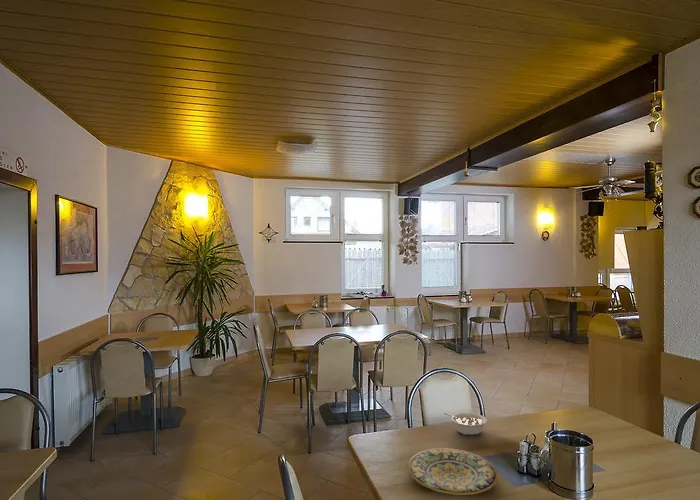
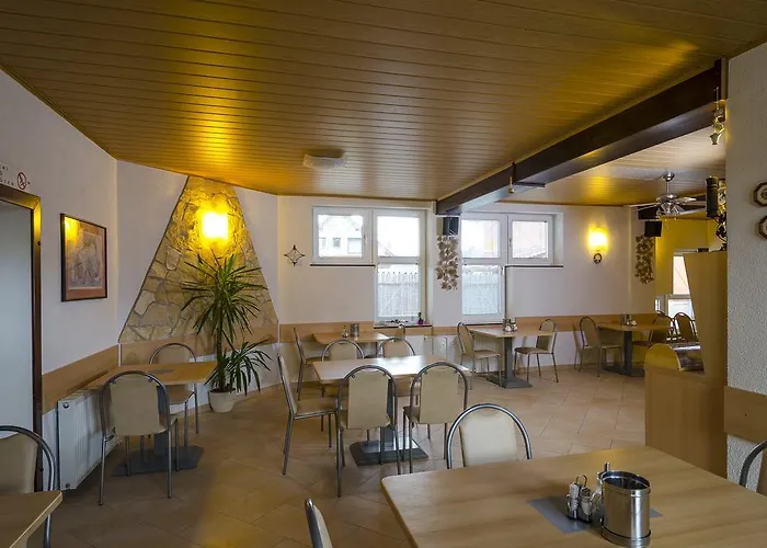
- legume [443,411,488,437]
- plate [406,447,498,496]
